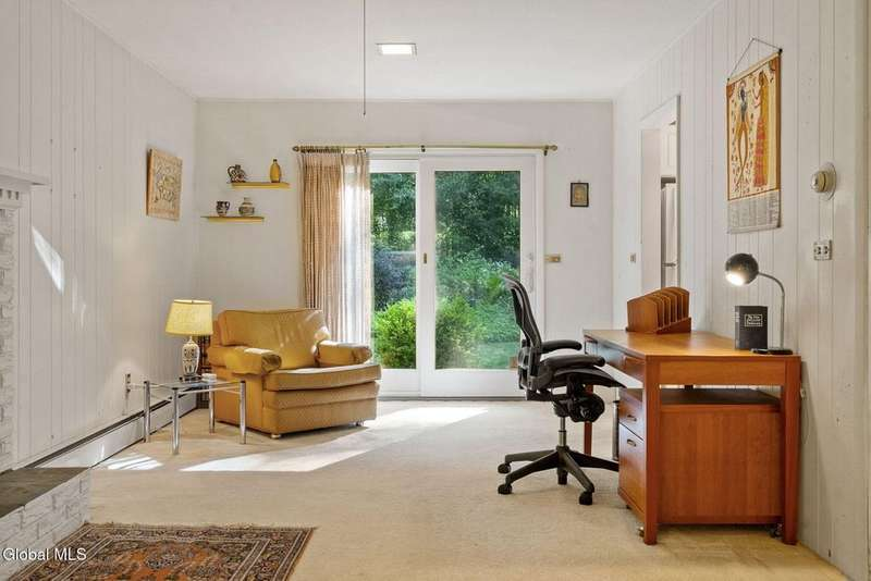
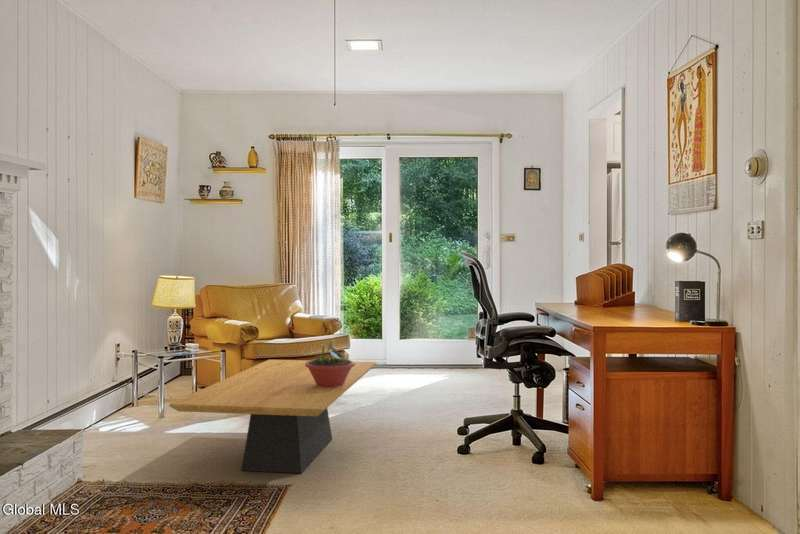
+ potted flower [305,339,356,388]
+ coffee table [168,359,378,474]
